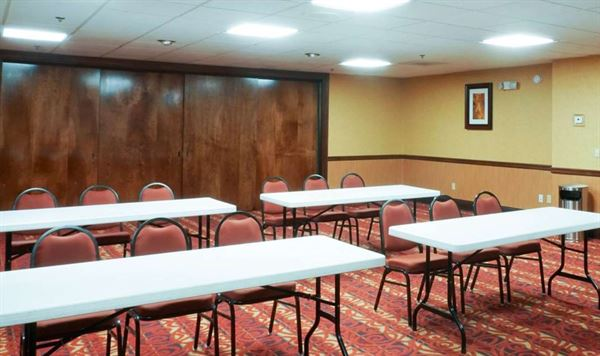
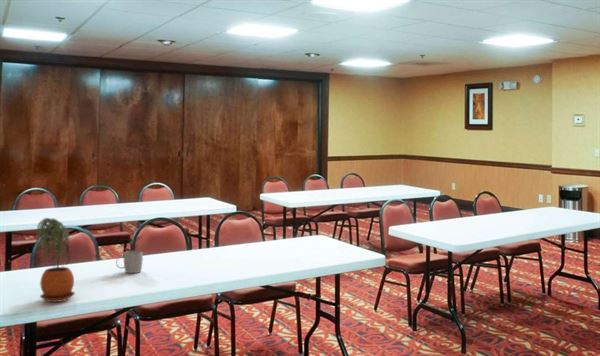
+ potted plant [34,217,76,303]
+ mug [115,250,144,274]
